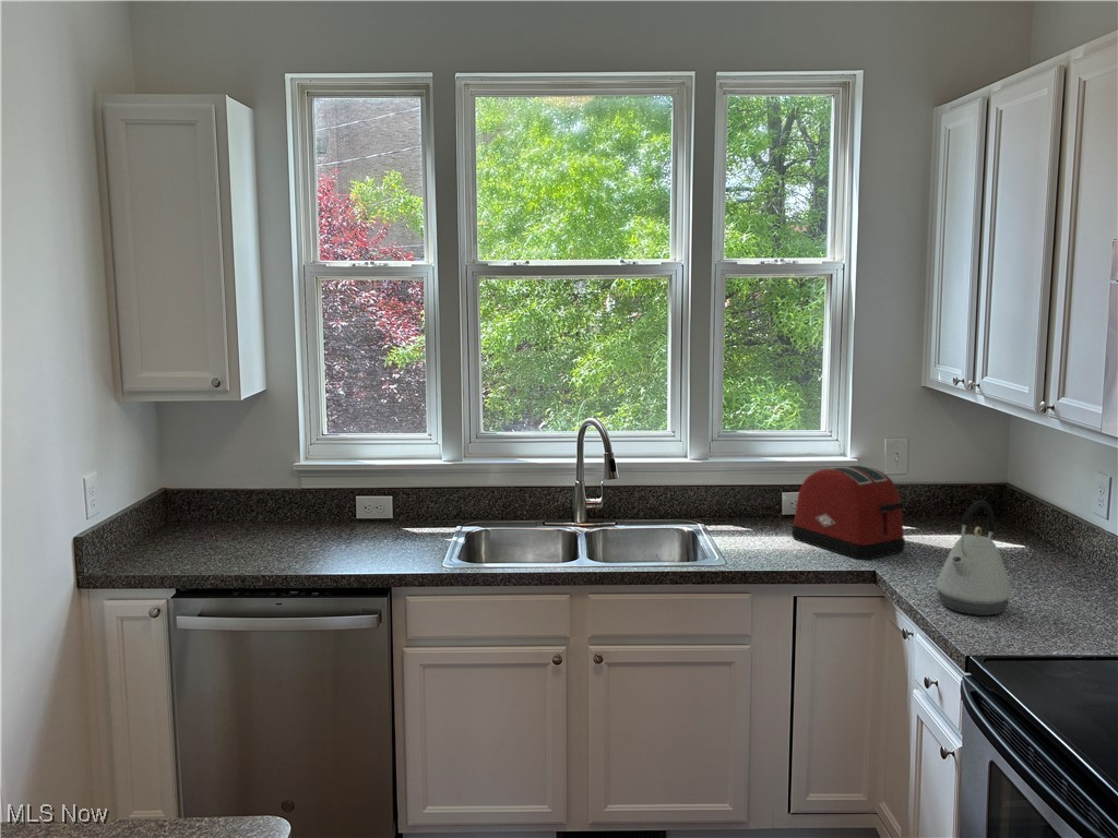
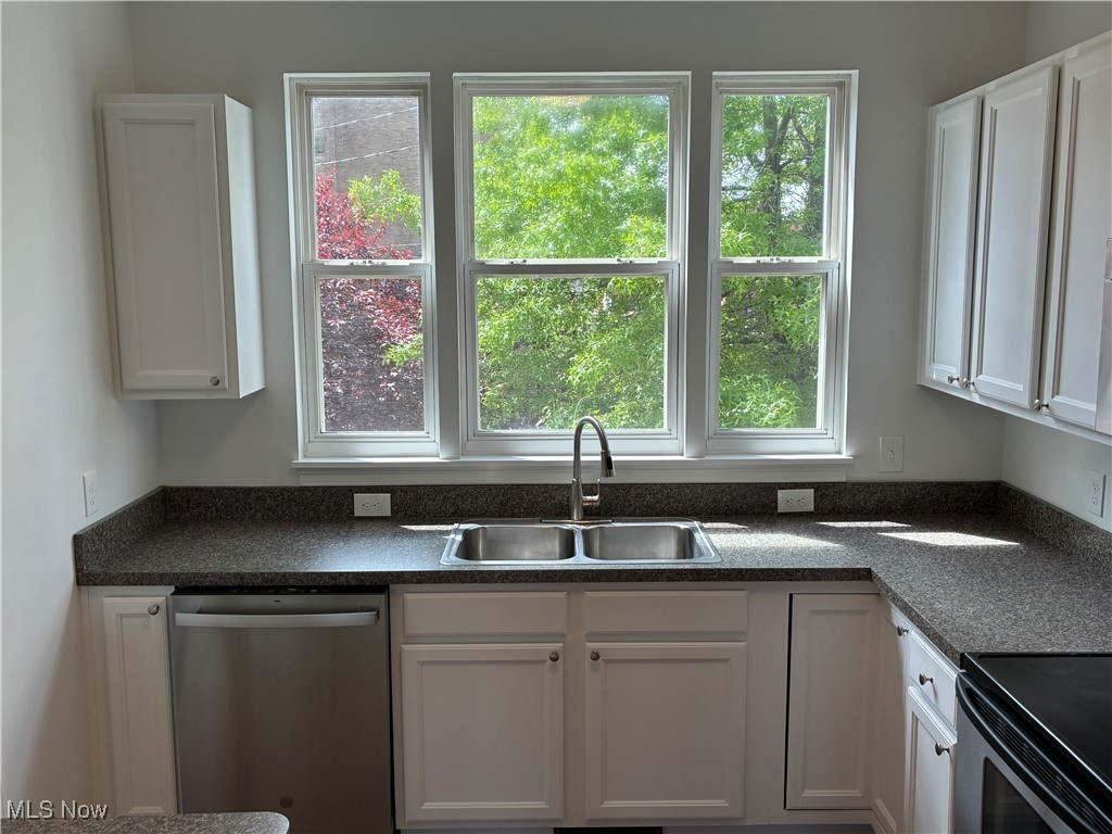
- kettle [935,500,1012,616]
- toaster [790,464,906,561]
